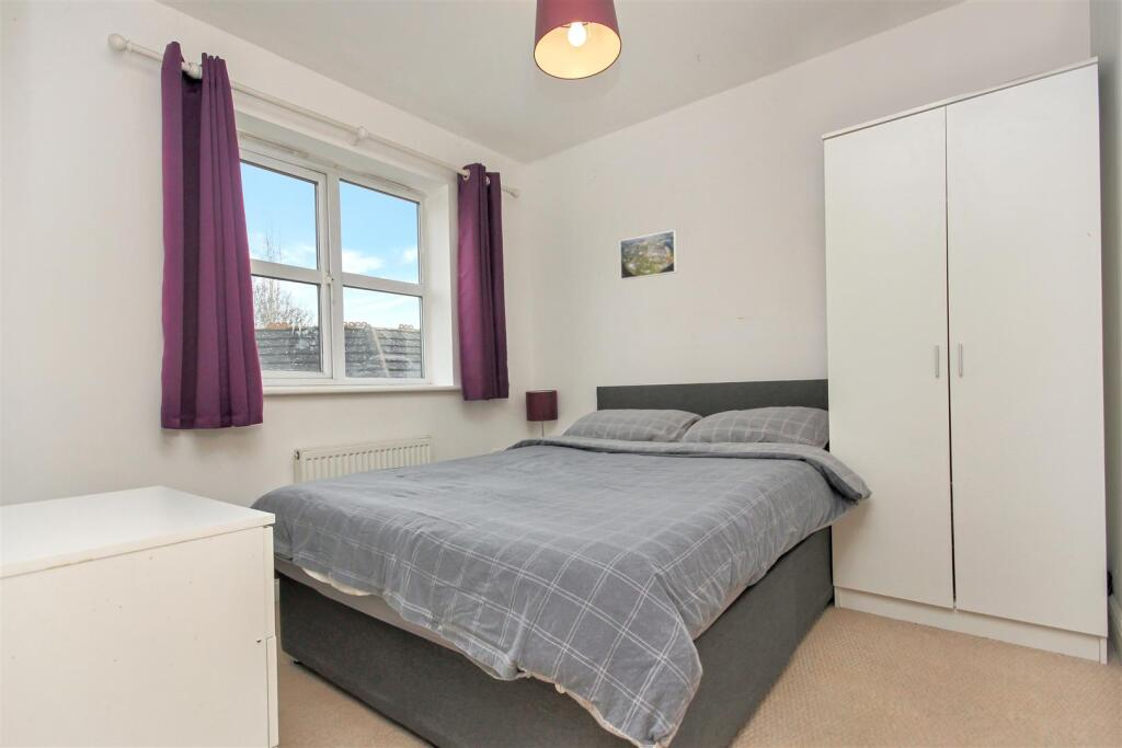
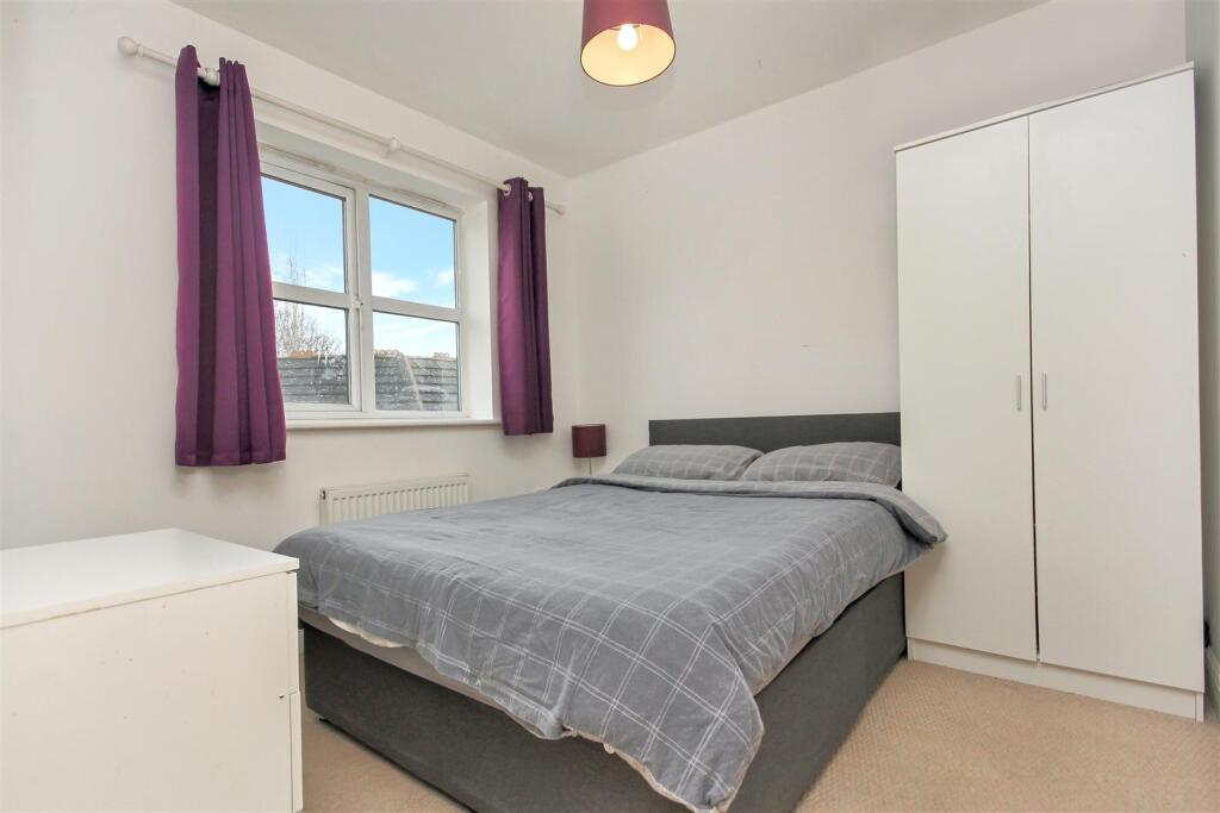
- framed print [619,229,678,281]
